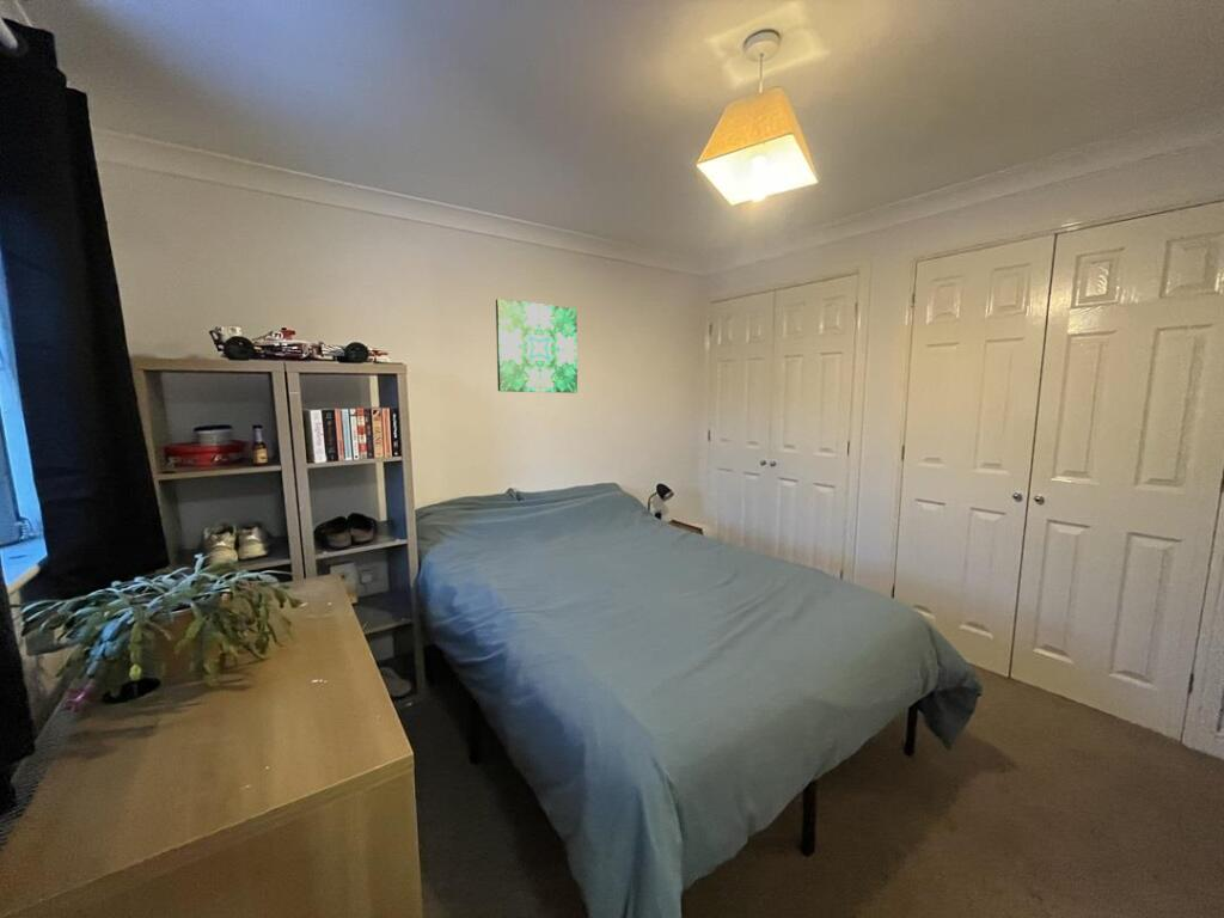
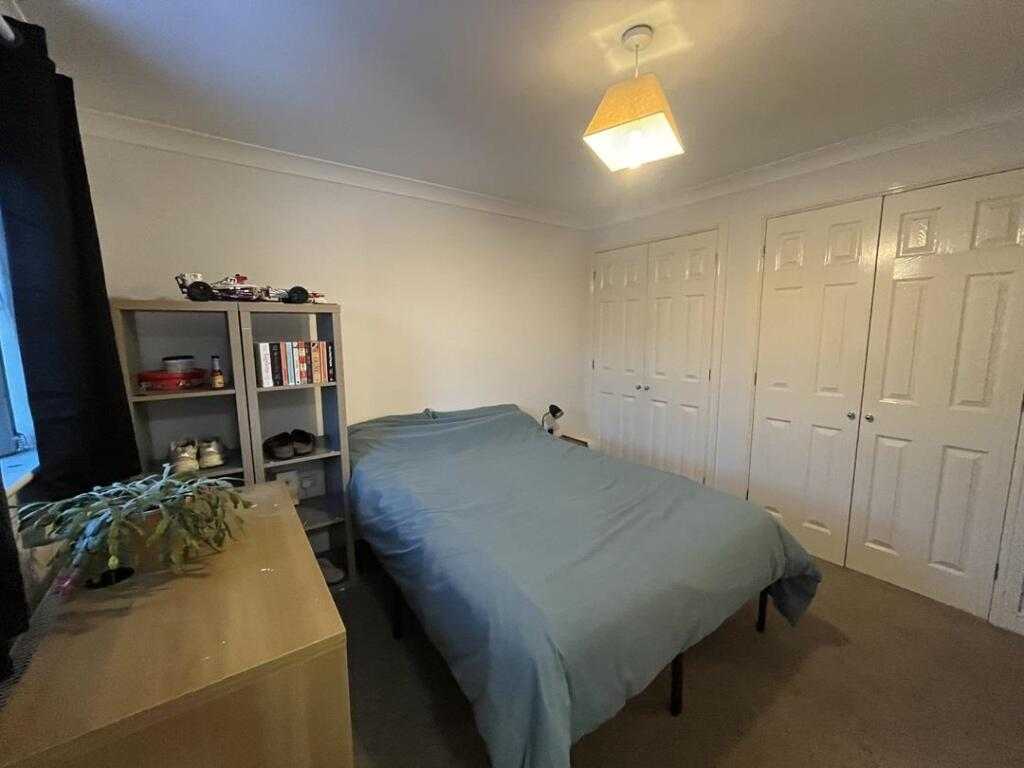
- wall art [495,298,579,394]
